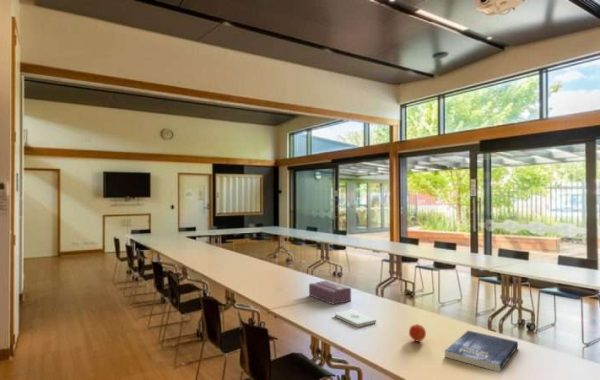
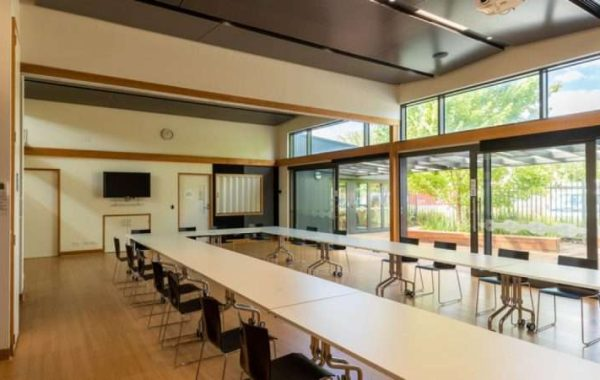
- book [444,330,519,373]
- tissue box [308,279,352,306]
- apple [408,323,427,343]
- notepad [334,309,377,328]
